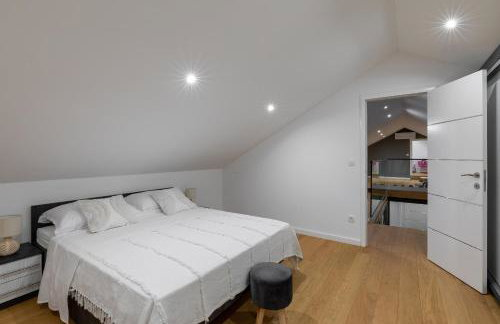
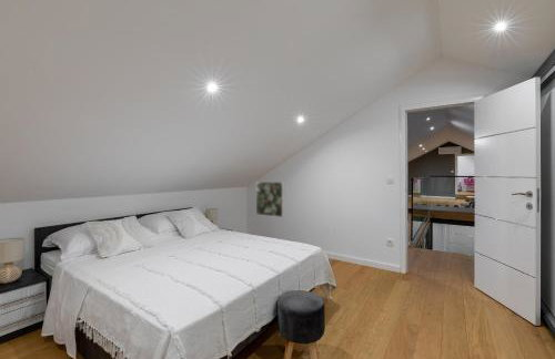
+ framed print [255,181,285,218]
